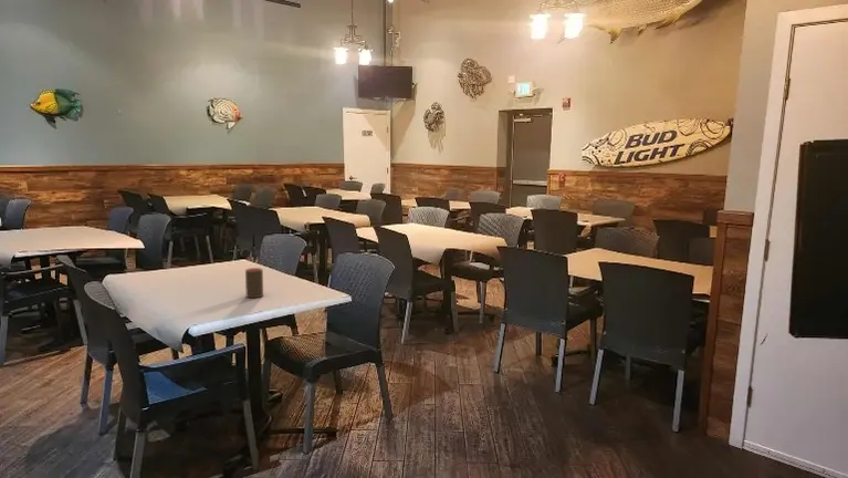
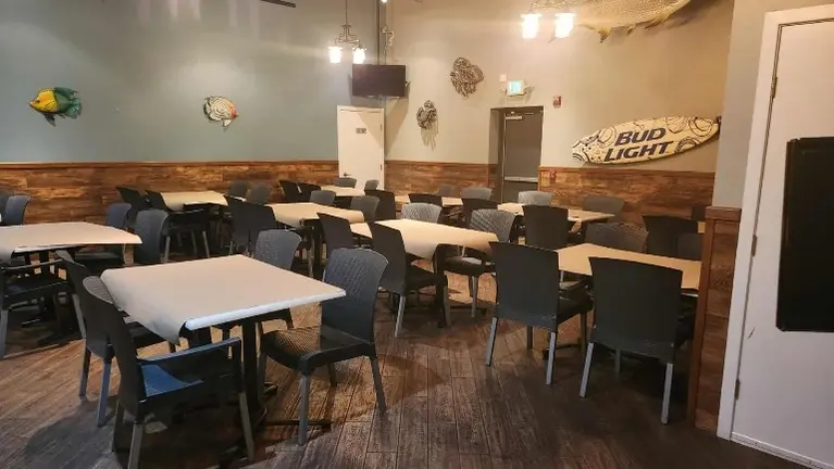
- cup [244,267,264,299]
